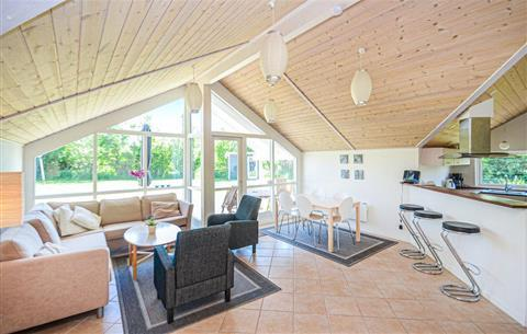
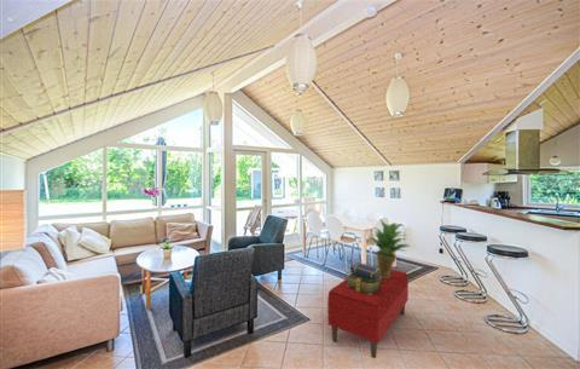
+ potted plant [365,218,411,278]
+ stack of books [346,261,382,295]
+ bench [326,264,410,359]
